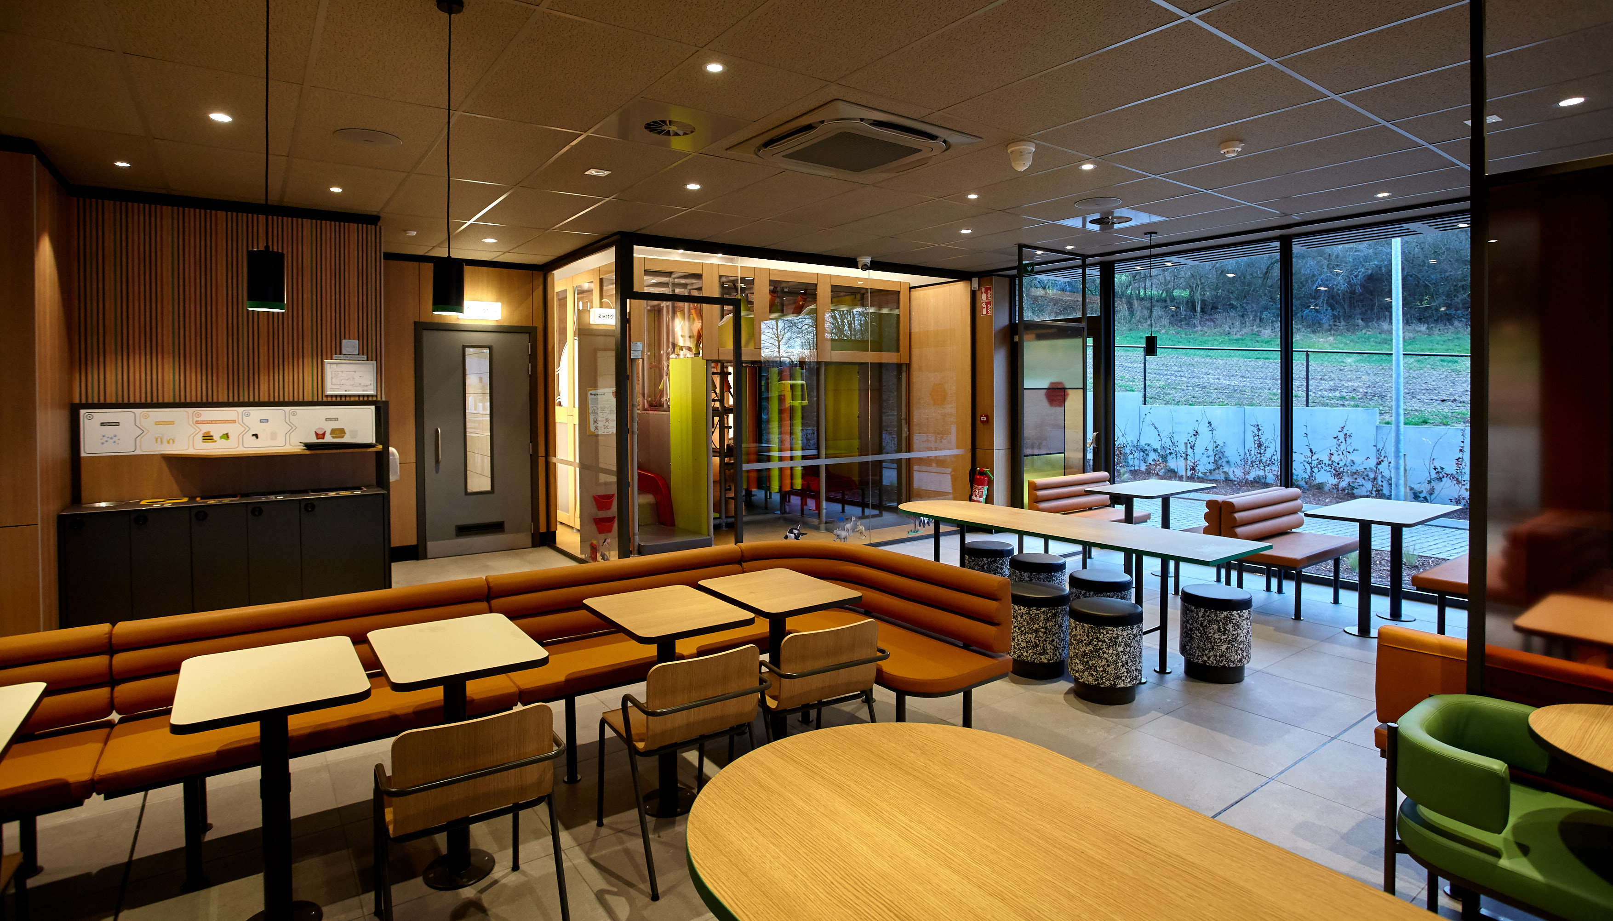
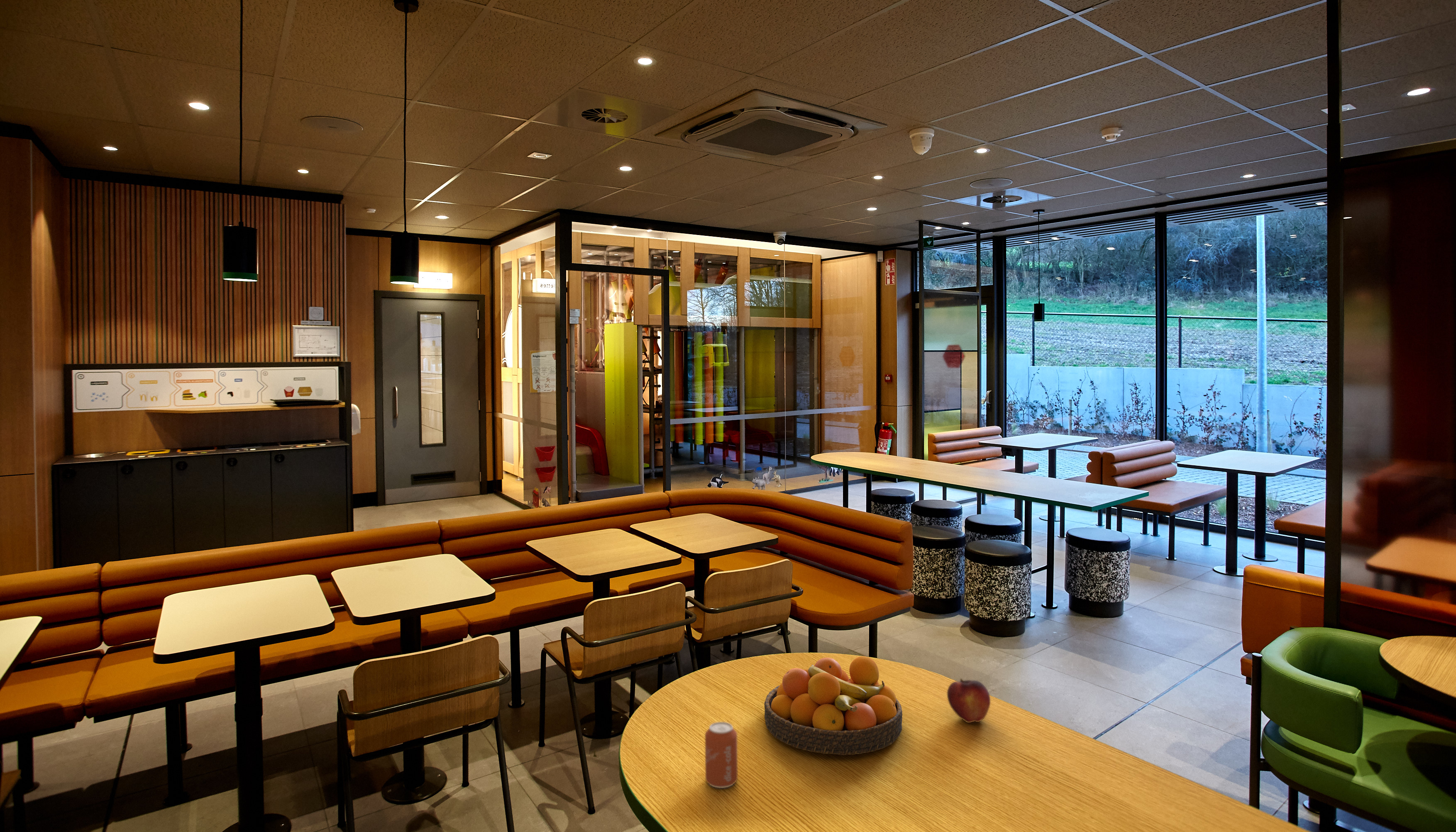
+ fruit bowl [764,656,903,756]
+ can [704,722,738,788]
+ fruit [947,678,991,723]
